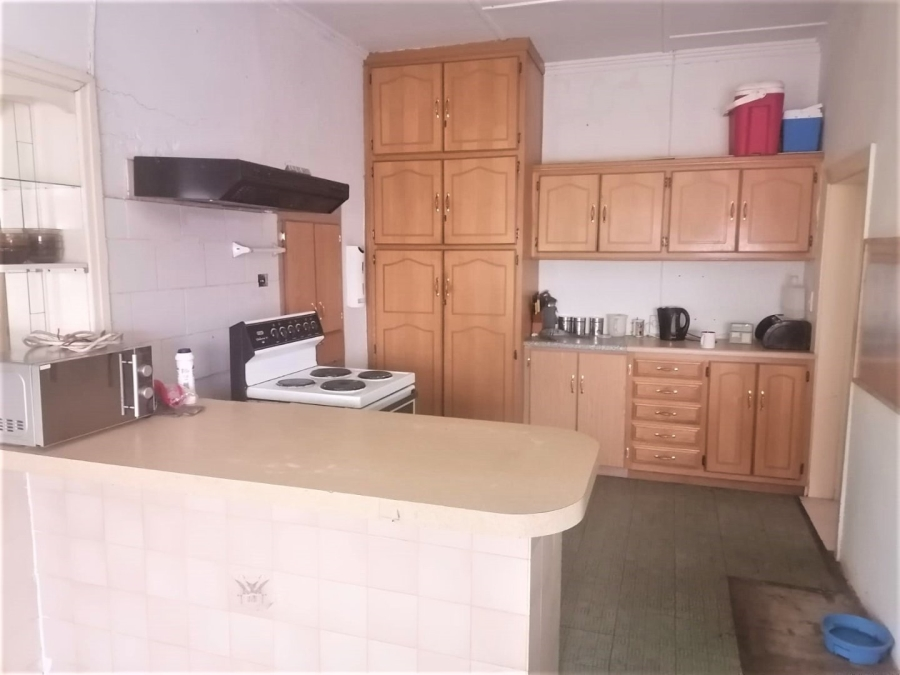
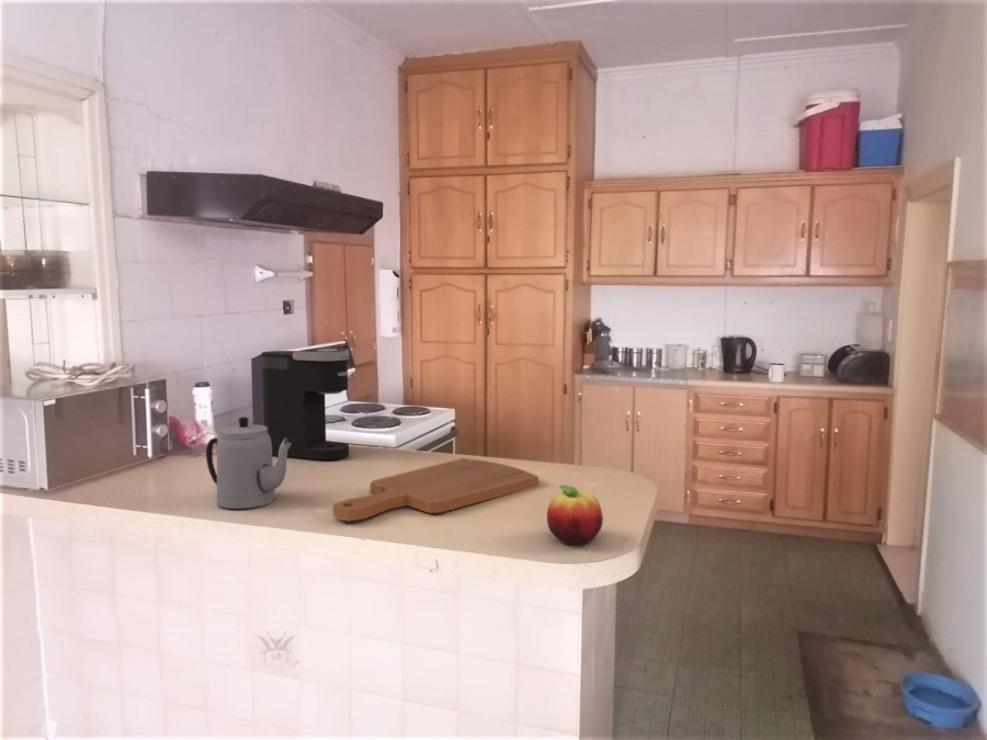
+ cutting board [332,457,540,522]
+ fruit [546,483,604,546]
+ teapot [205,415,291,510]
+ coffee maker [261,348,351,462]
